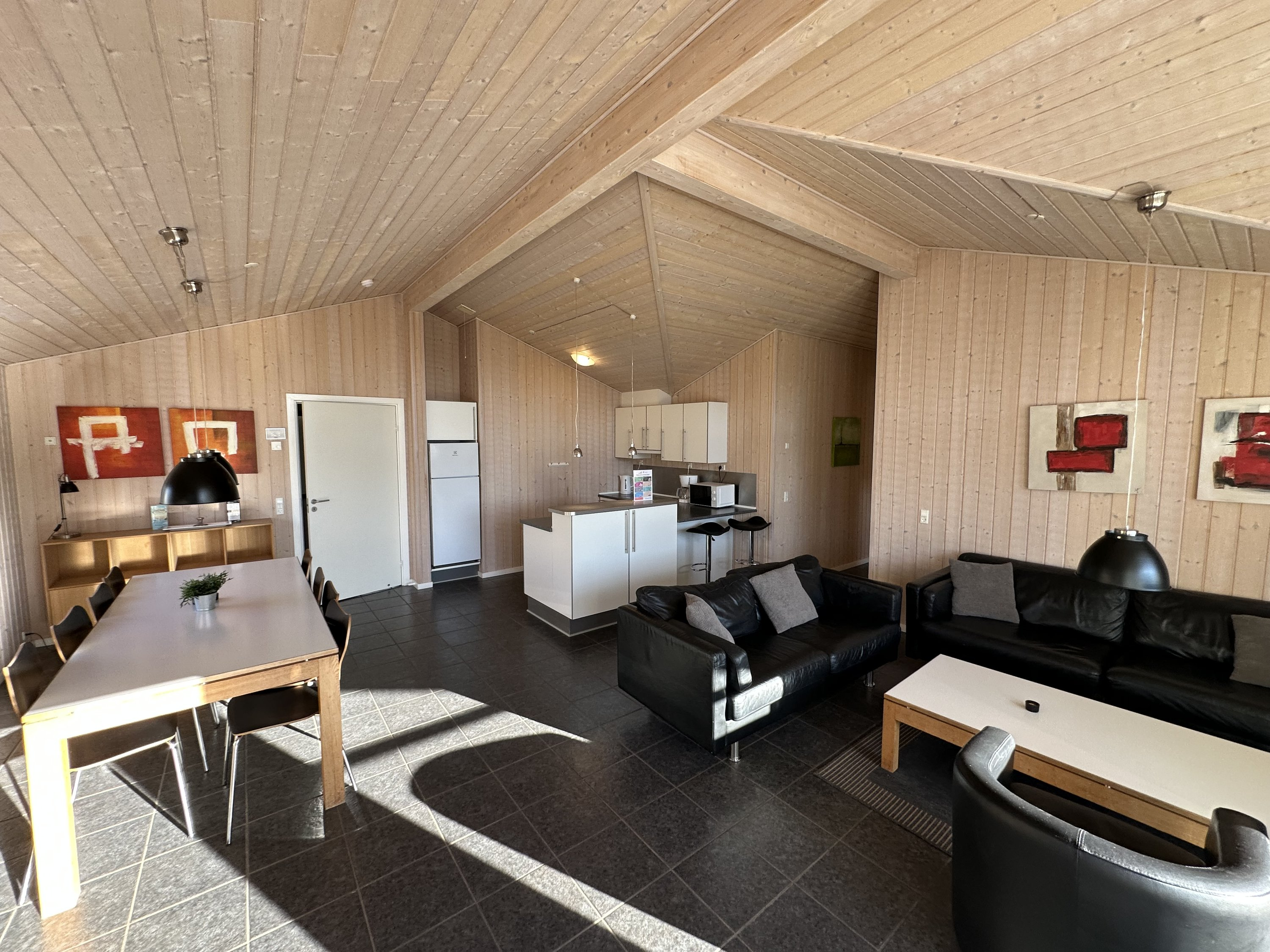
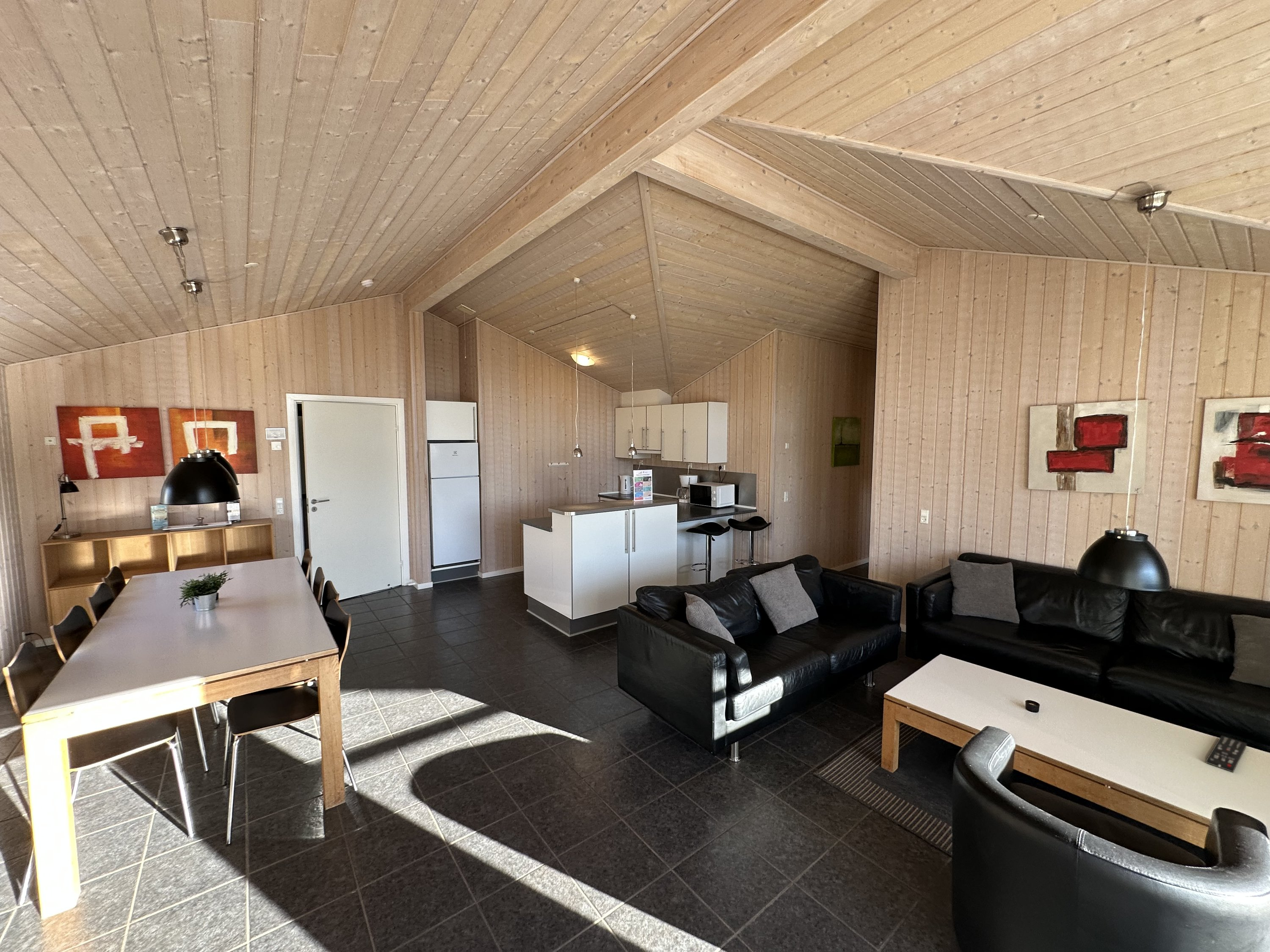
+ remote control [1206,735,1247,773]
